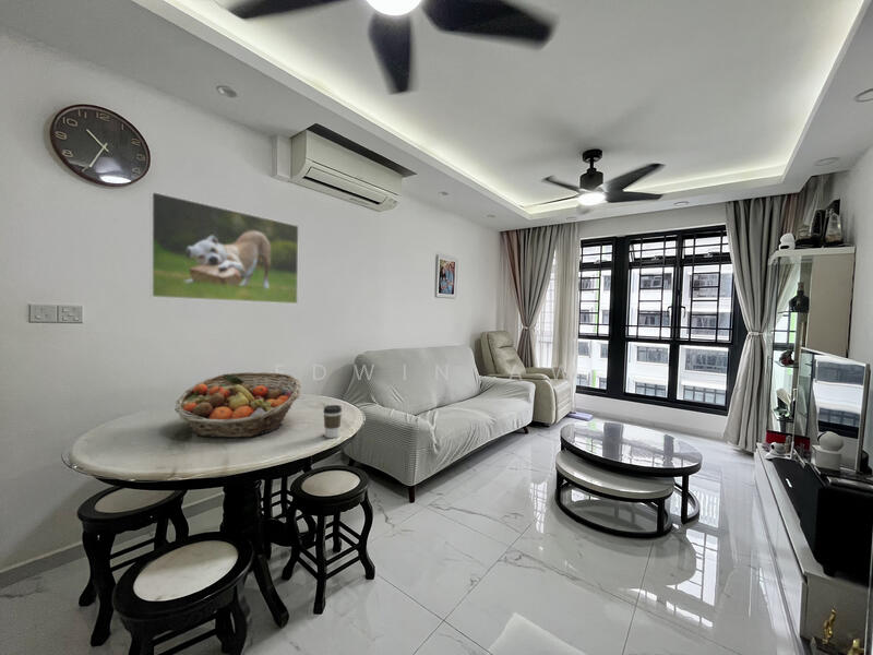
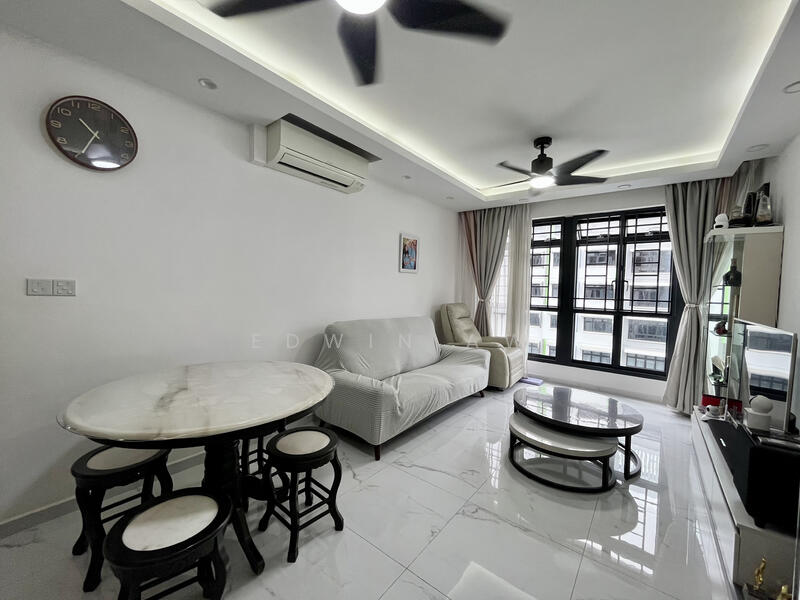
- coffee cup [322,404,343,439]
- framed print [150,190,300,305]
- fruit basket [174,371,302,439]
